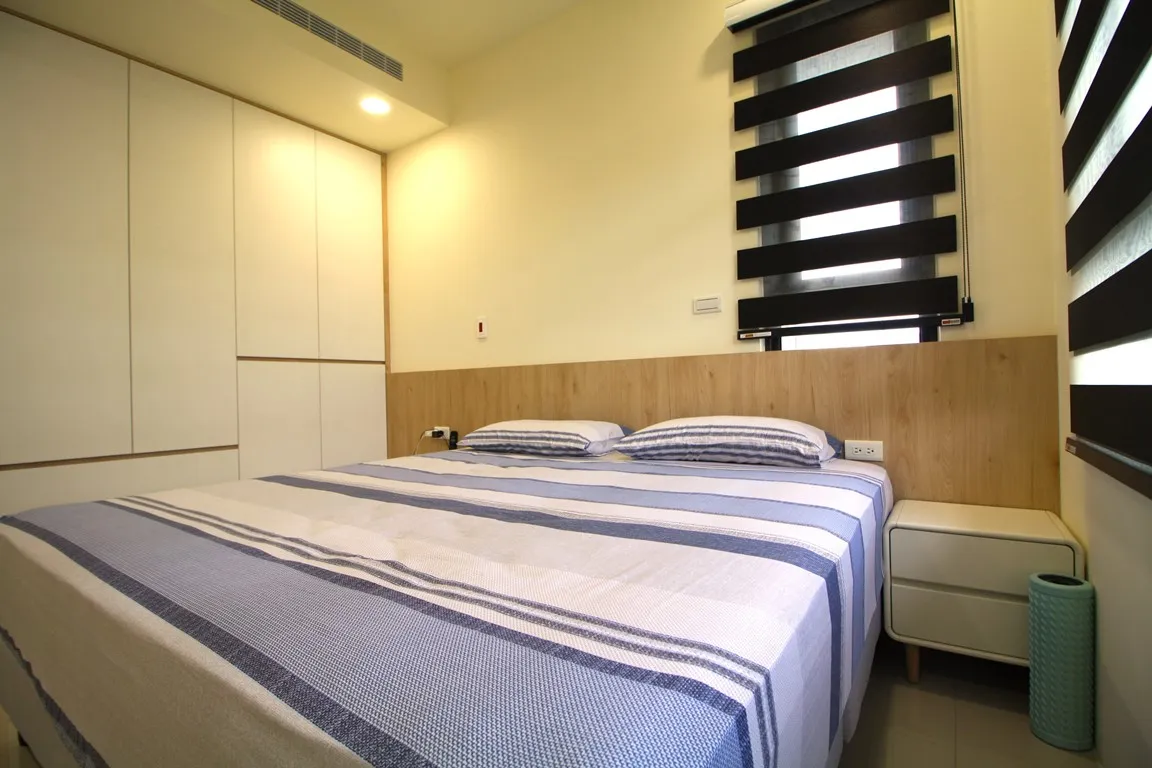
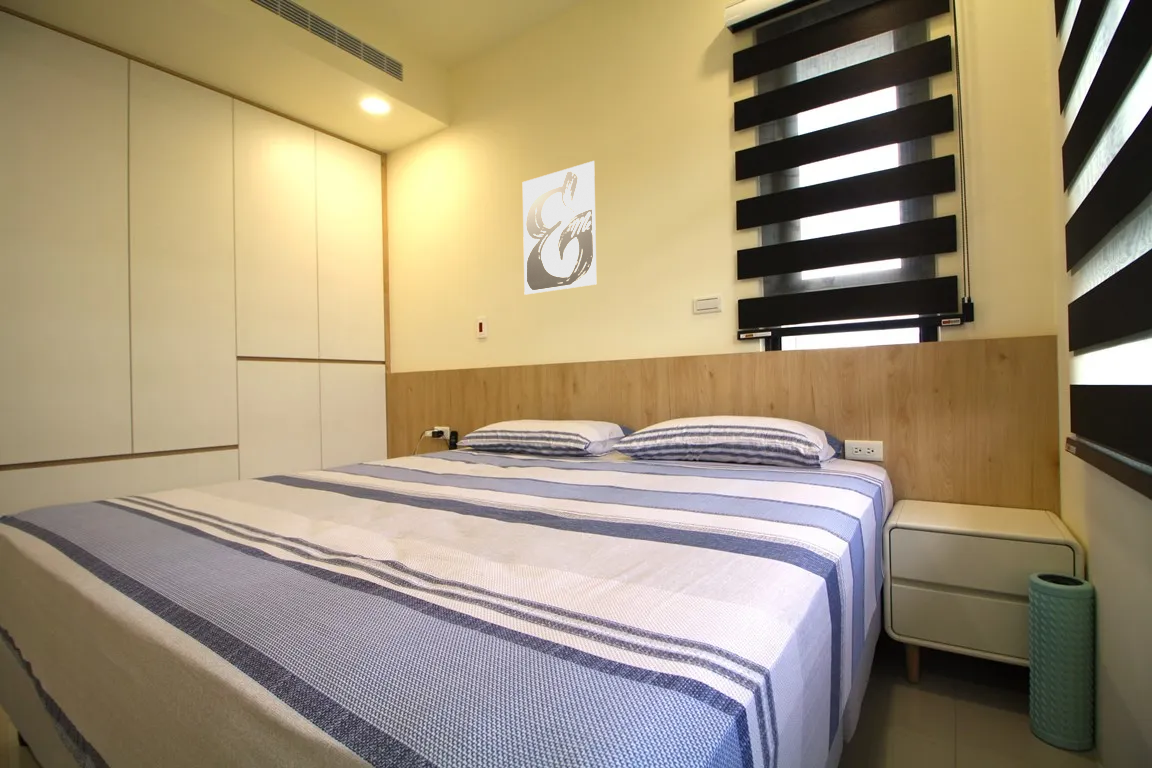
+ wall art [522,160,597,296]
